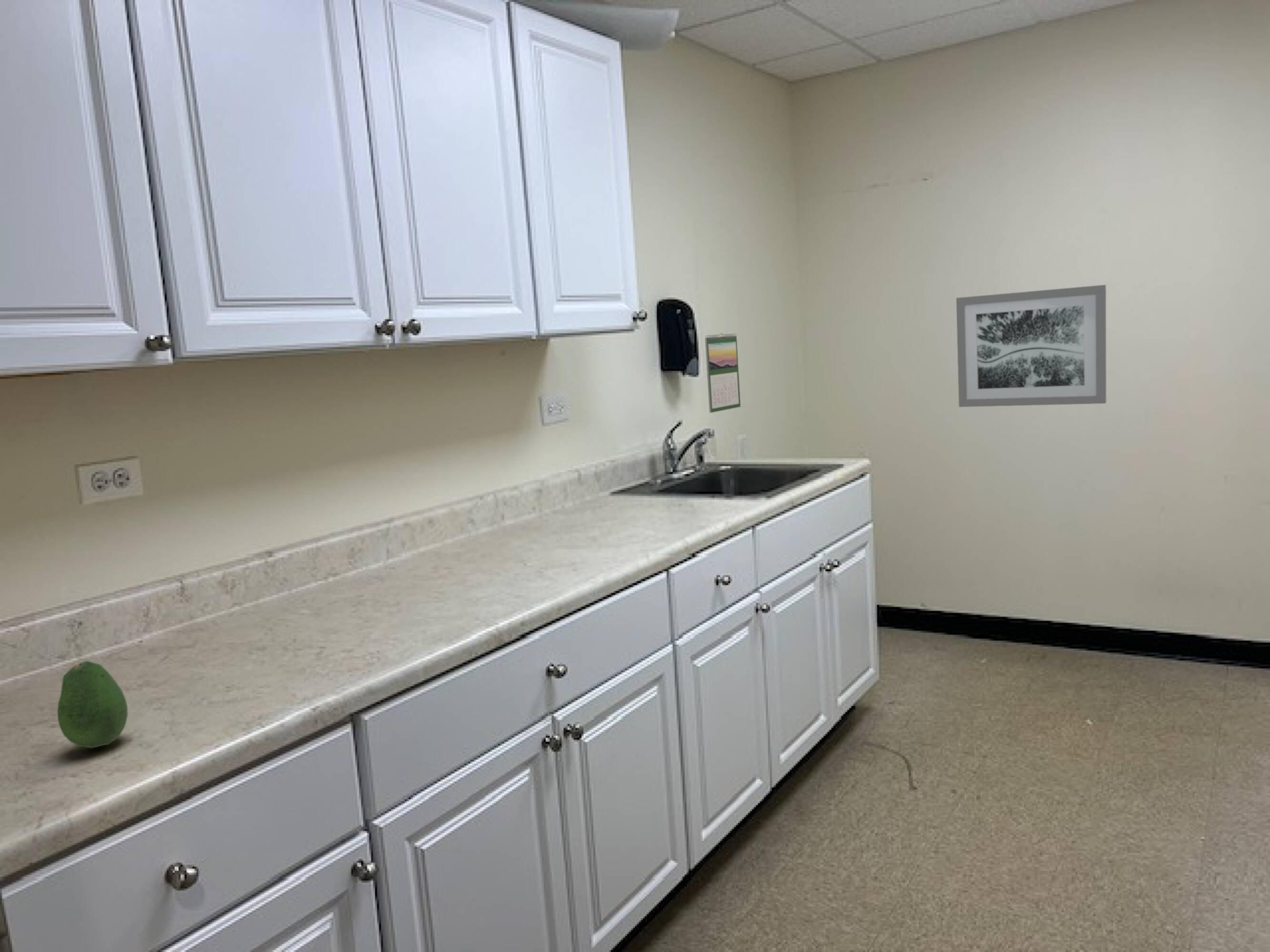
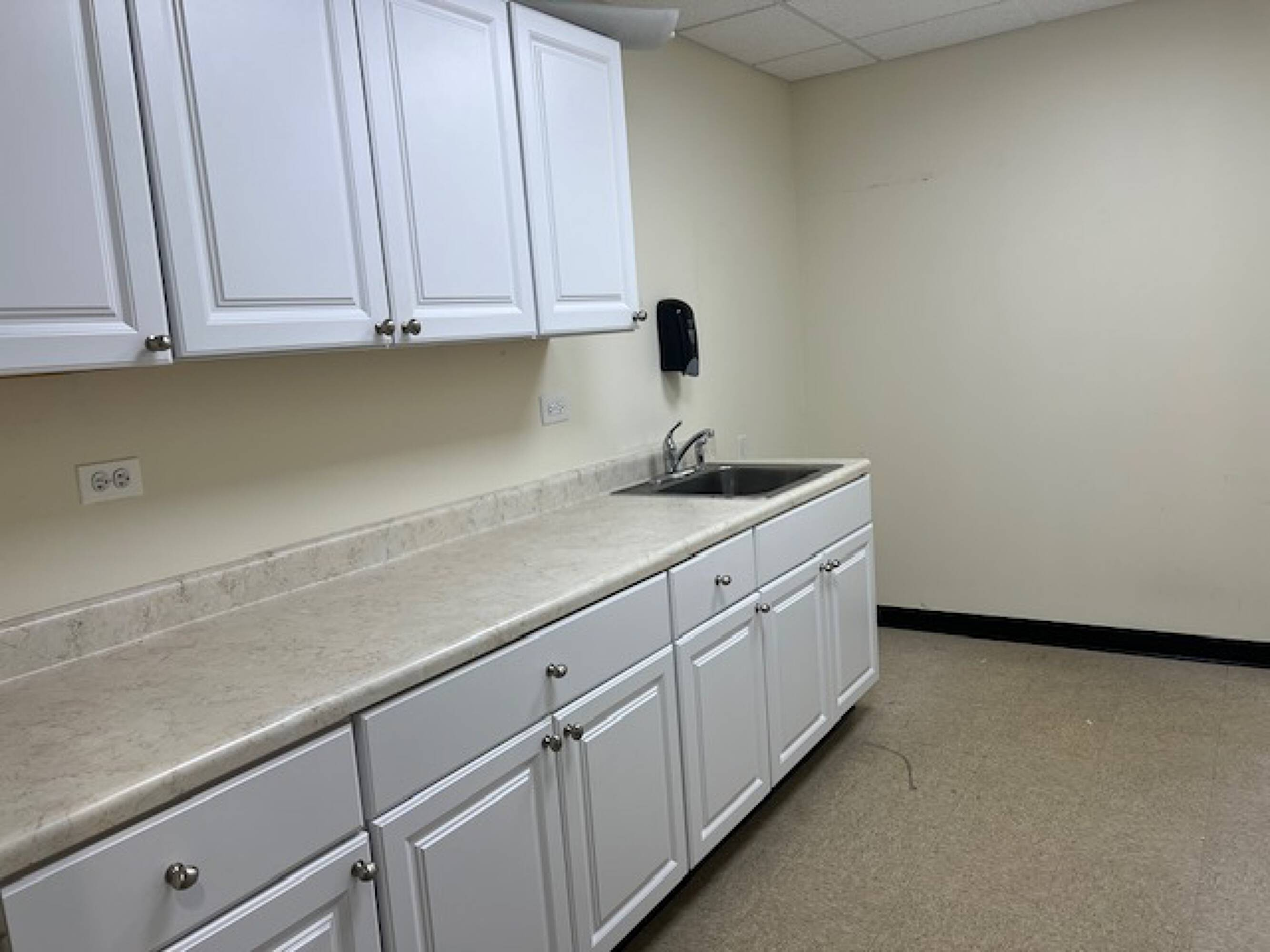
- wall art [956,284,1107,407]
- fruit [57,660,128,748]
- calendar [704,333,741,413]
